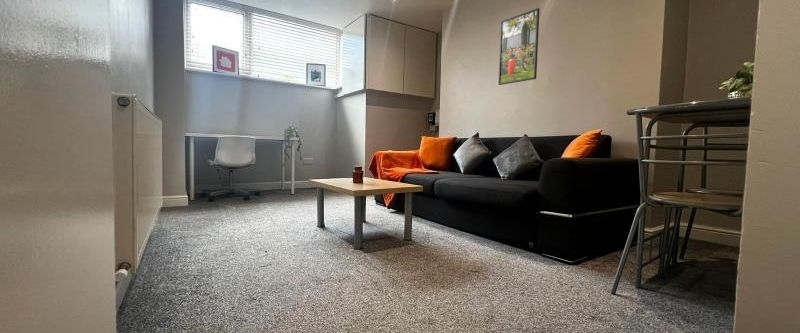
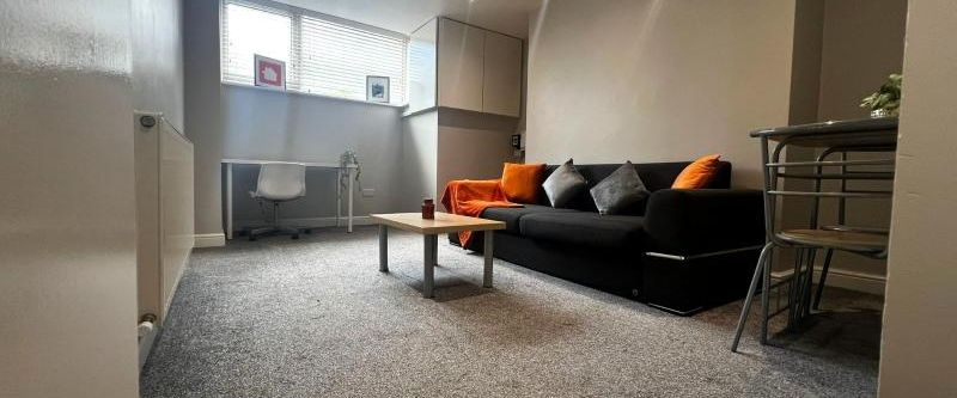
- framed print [498,7,541,86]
